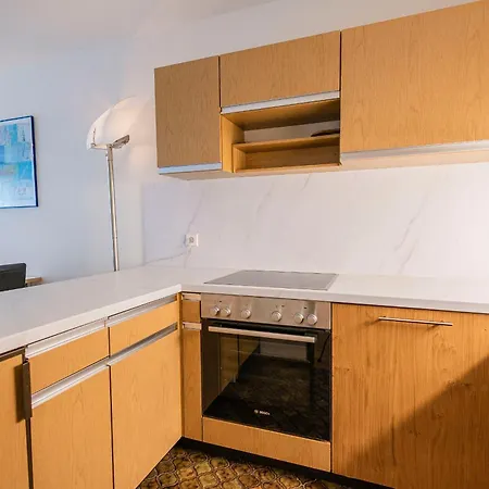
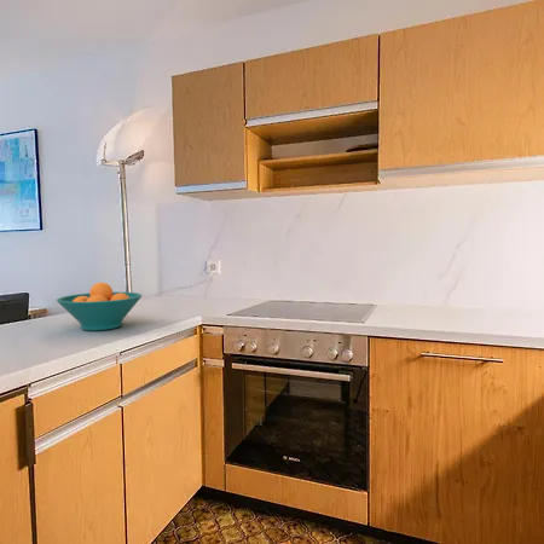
+ fruit bowl [56,282,143,331]
